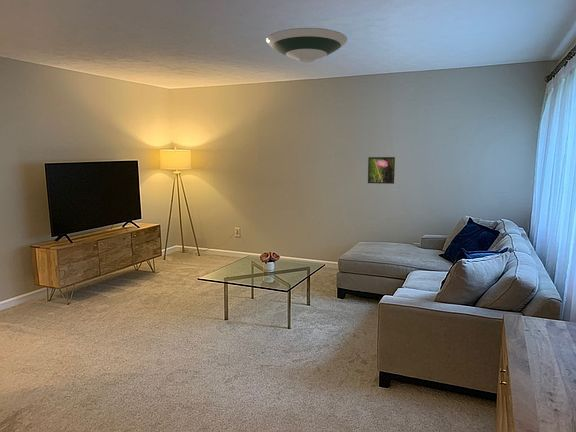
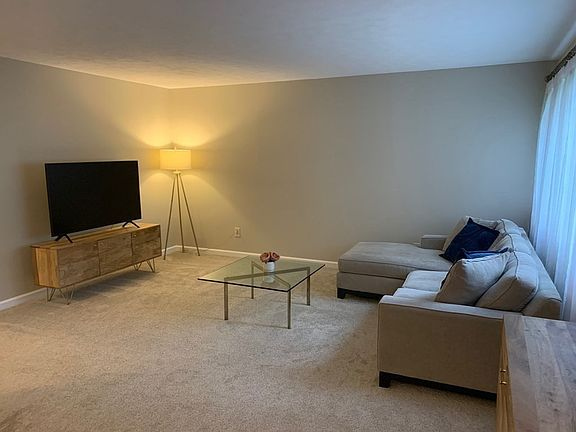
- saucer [265,27,348,63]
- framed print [367,156,396,185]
